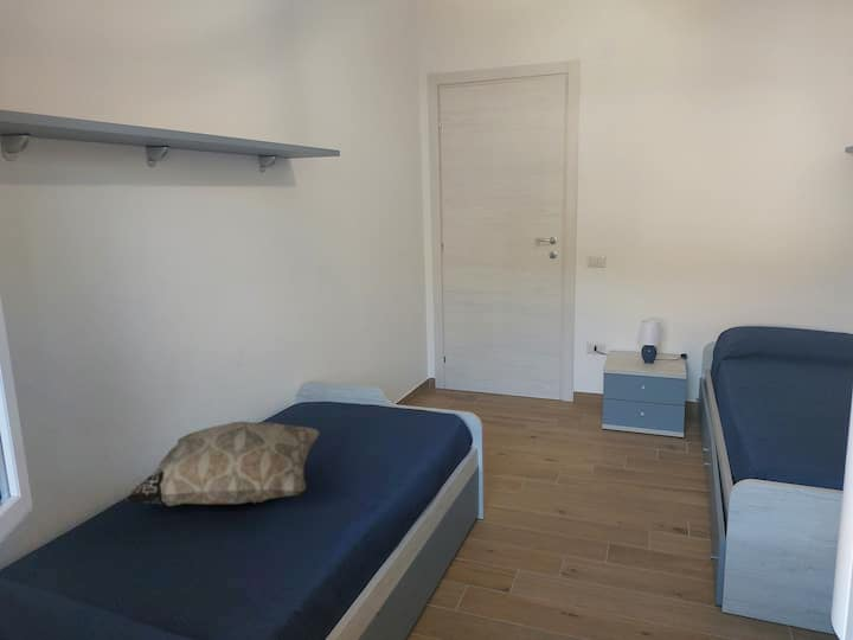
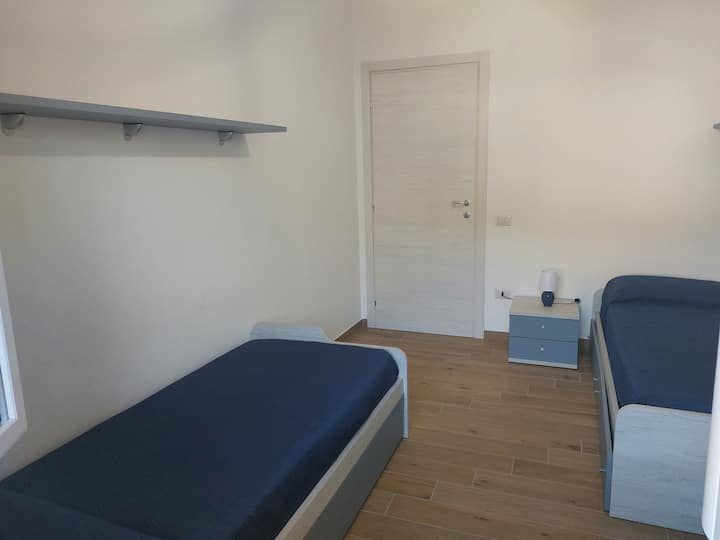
- decorative pillow [124,421,321,507]
